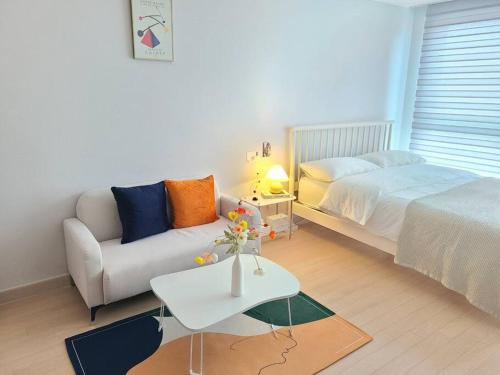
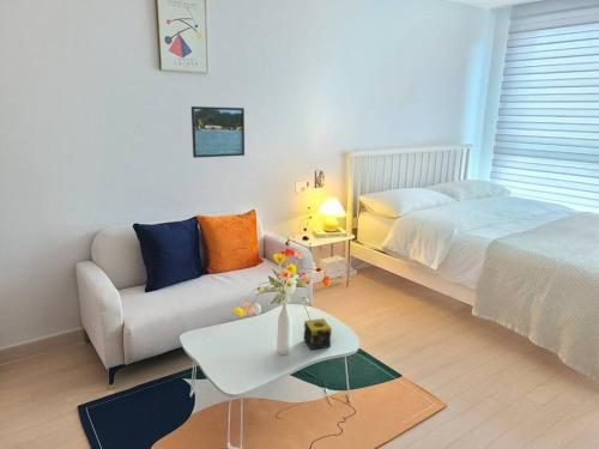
+ candle [303,317,333,351]
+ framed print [190,105,246,159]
